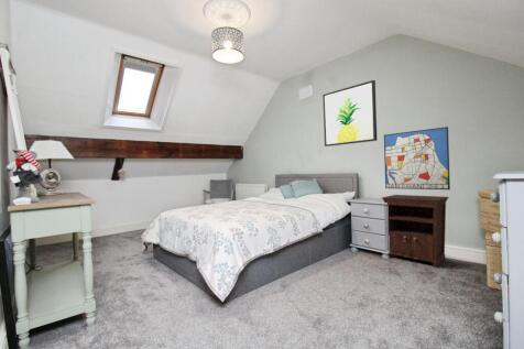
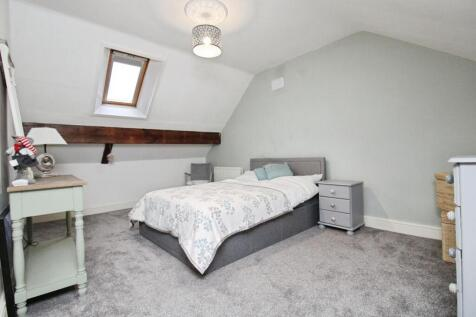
- wall art [321,79,379,148]
- wall art [383,126,451,190]
- nightstand [381,194,449,269]
